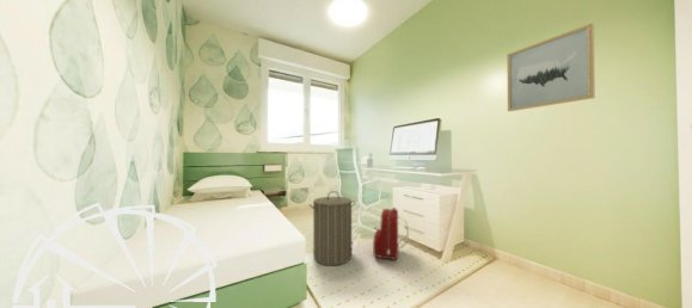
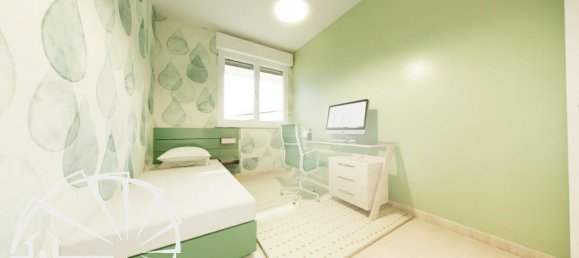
- backpack [372,207,410,261]
- wall art [506,23,596,112]
- laundry hamper [308,190,356,266]
